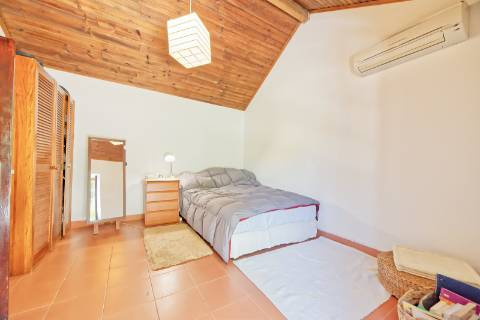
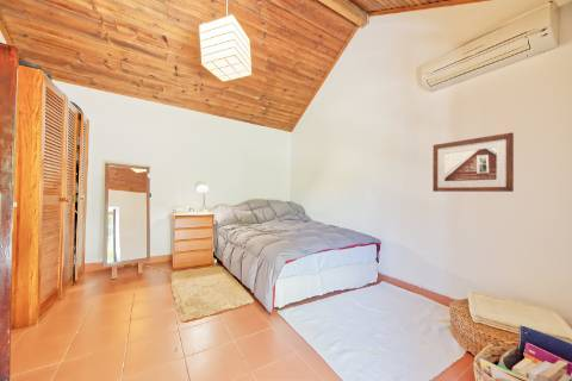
+ picture frame [431,131,515,193]
